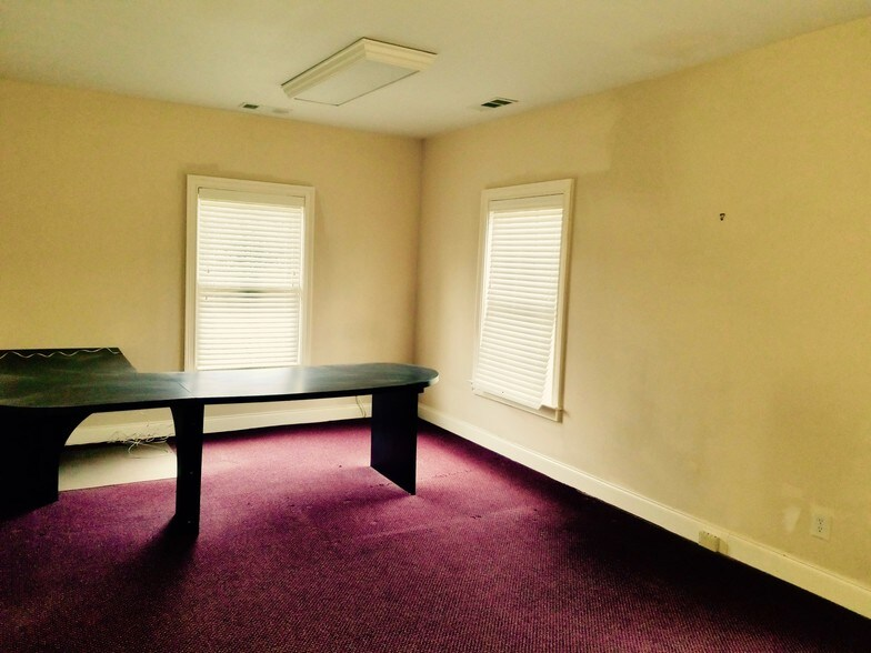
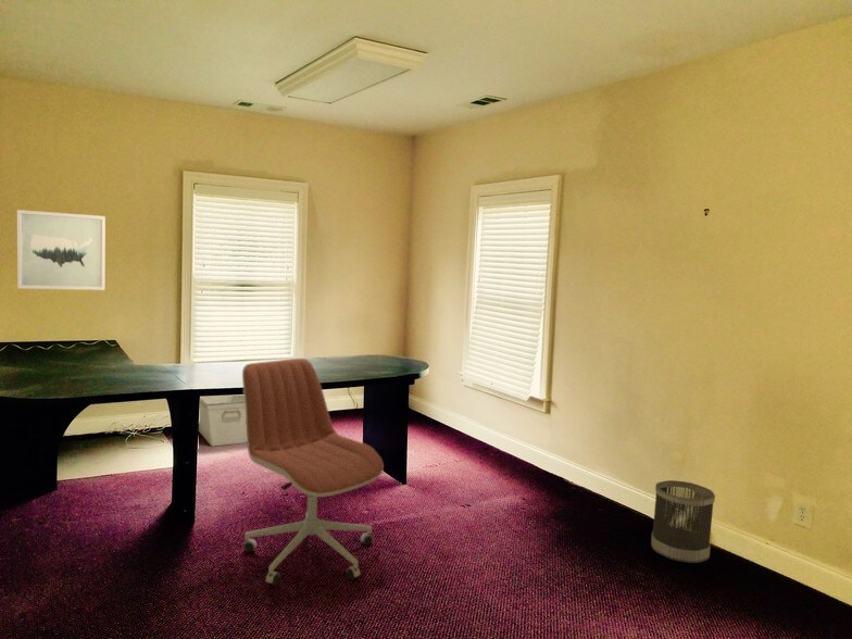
+ wall art [16,209,106,291]
+ office chair [241,358,385,587]
+ storage bin [198,394,247,448]
+ wastebasket [650,479,716,564]
